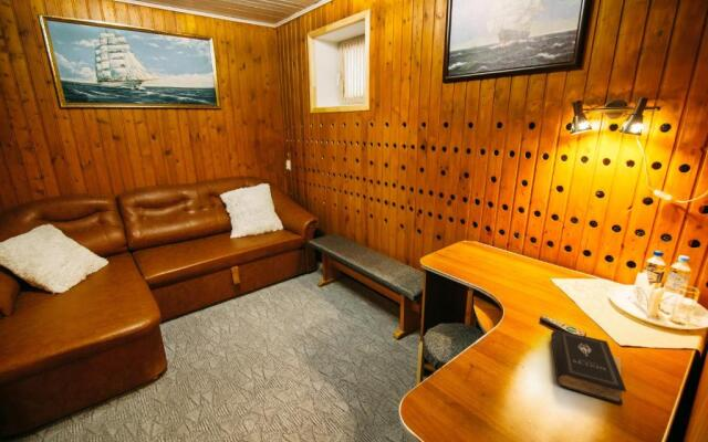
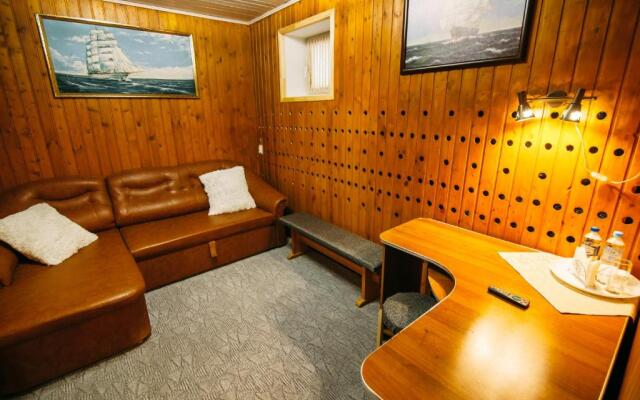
- book [550,329,627,406]
